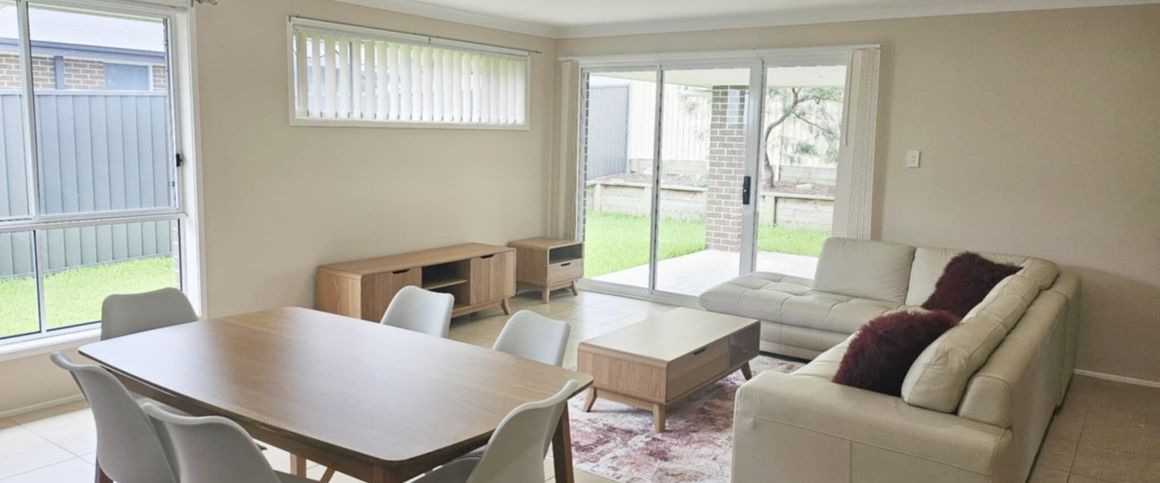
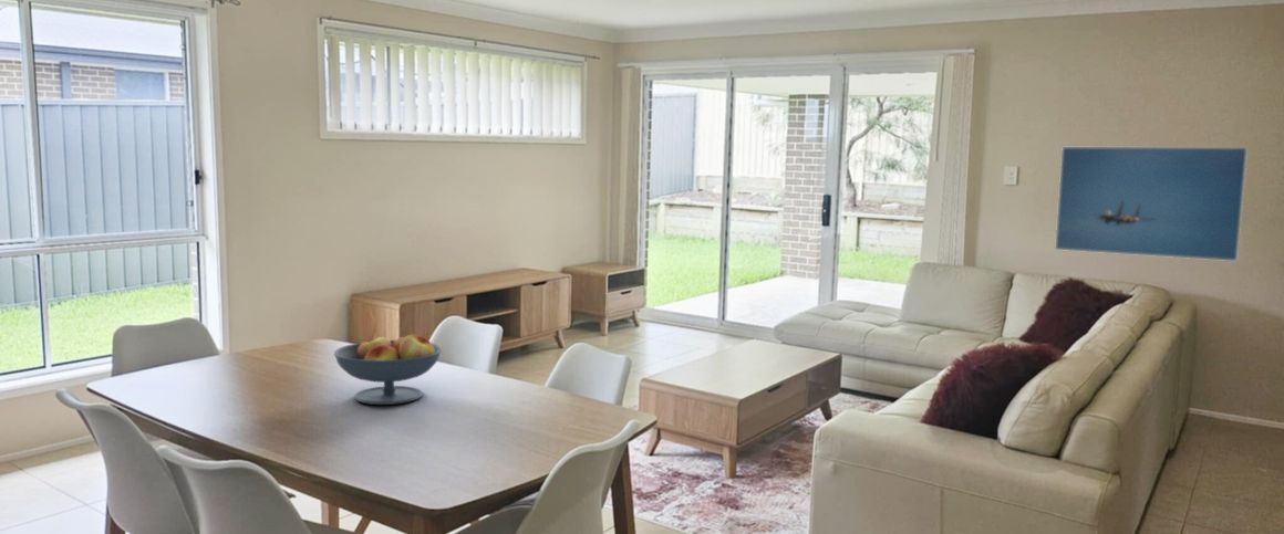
+ fruit bowl [333,334,443,406]
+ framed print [1054,146,1249,262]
